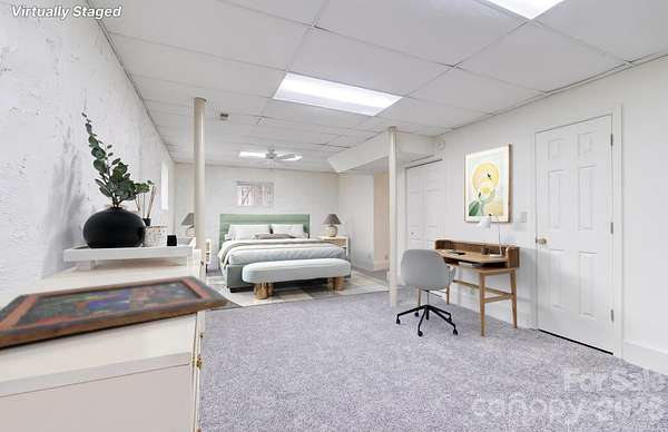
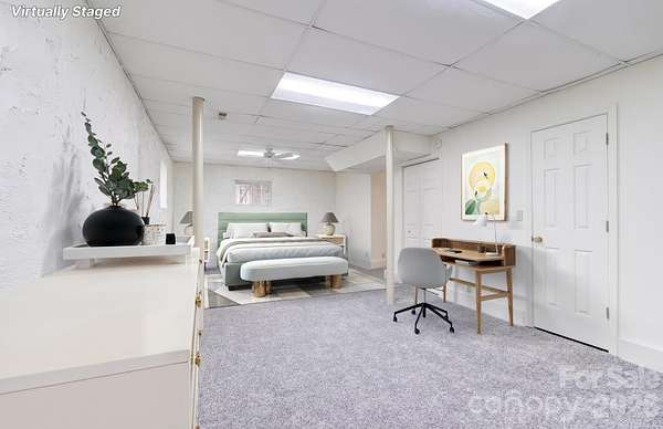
- painted panel [0,275,228,348]
